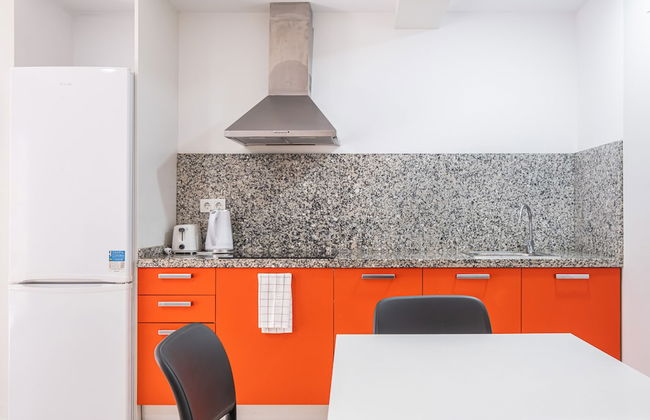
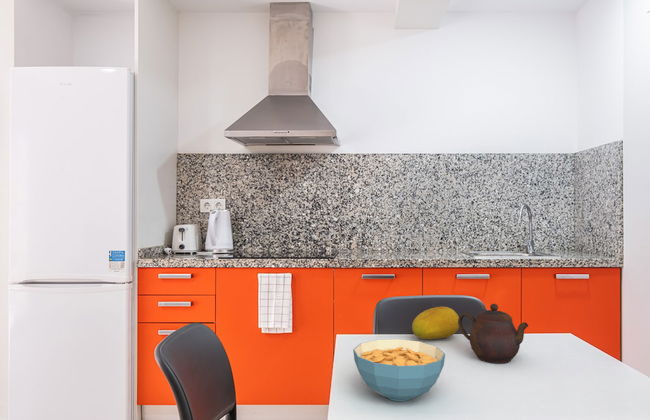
+ teapot [458,303,529,365]
+ cereal bowl [352,338,446,402]
+ fruit [411,306,459,340]
